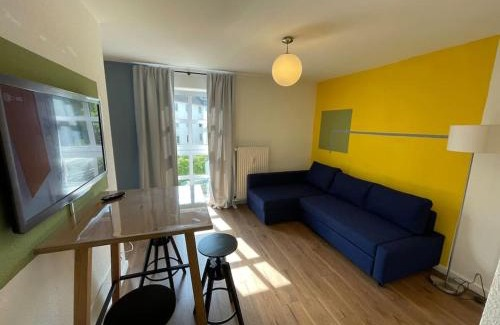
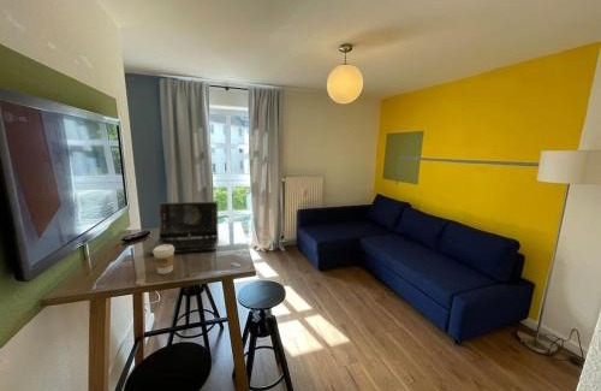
+ coffee cup [153,244,175,276]
+ laptop [145,201,220,255]
